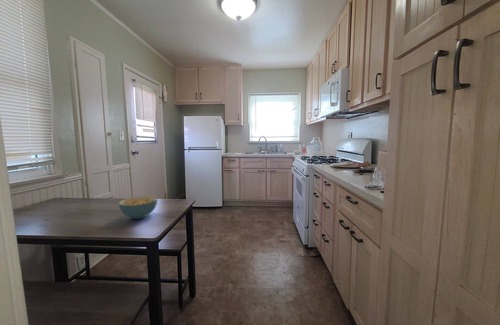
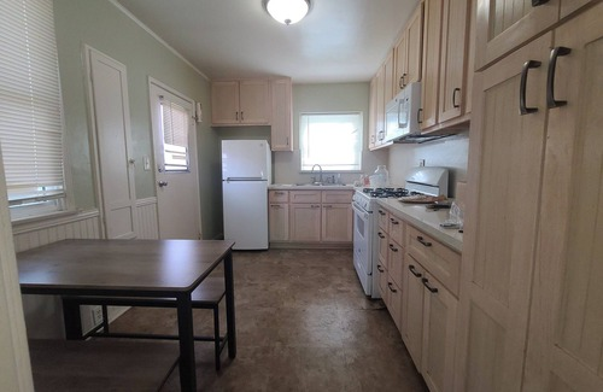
- cereal bowl [118,195,158,220]
